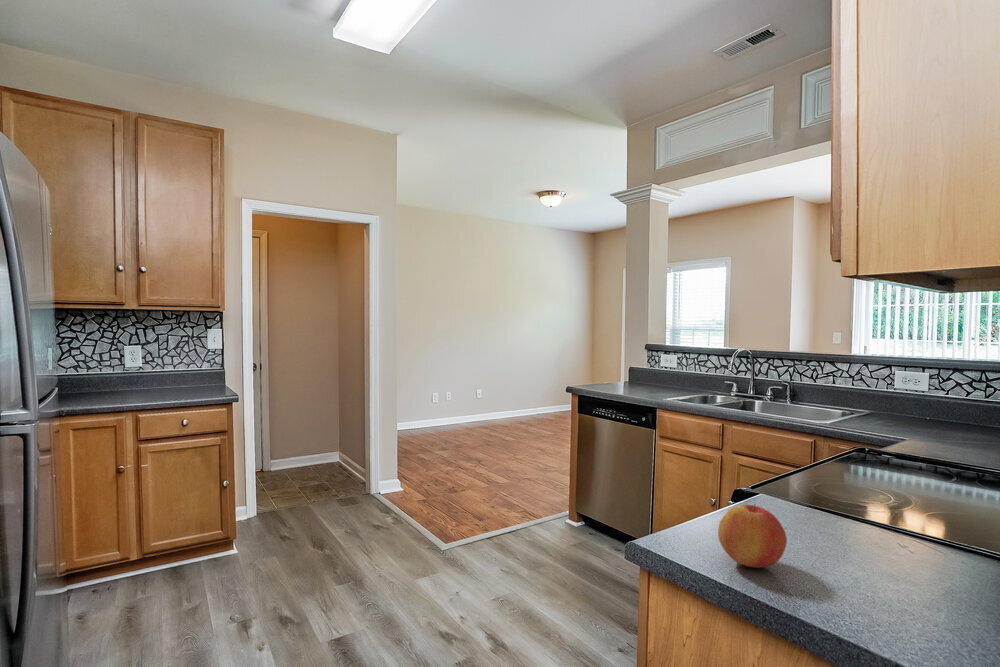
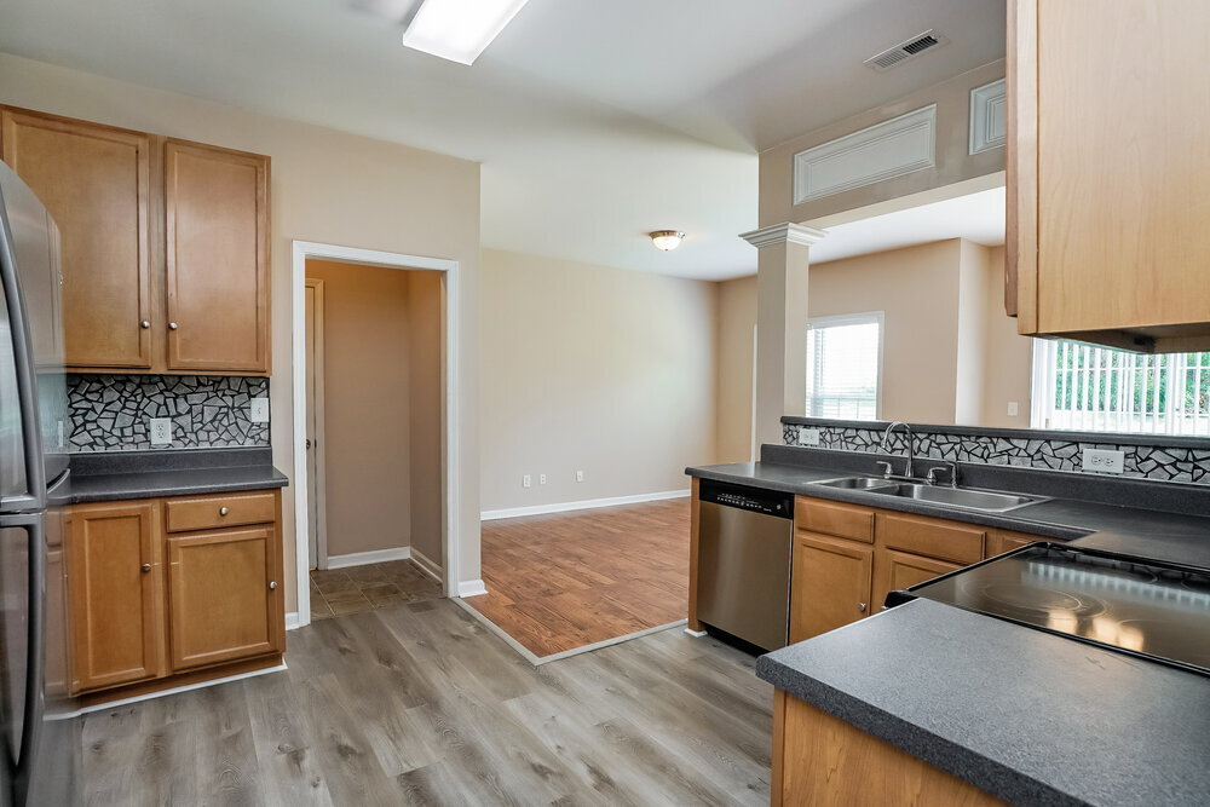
- apple [717,502,788,569]
